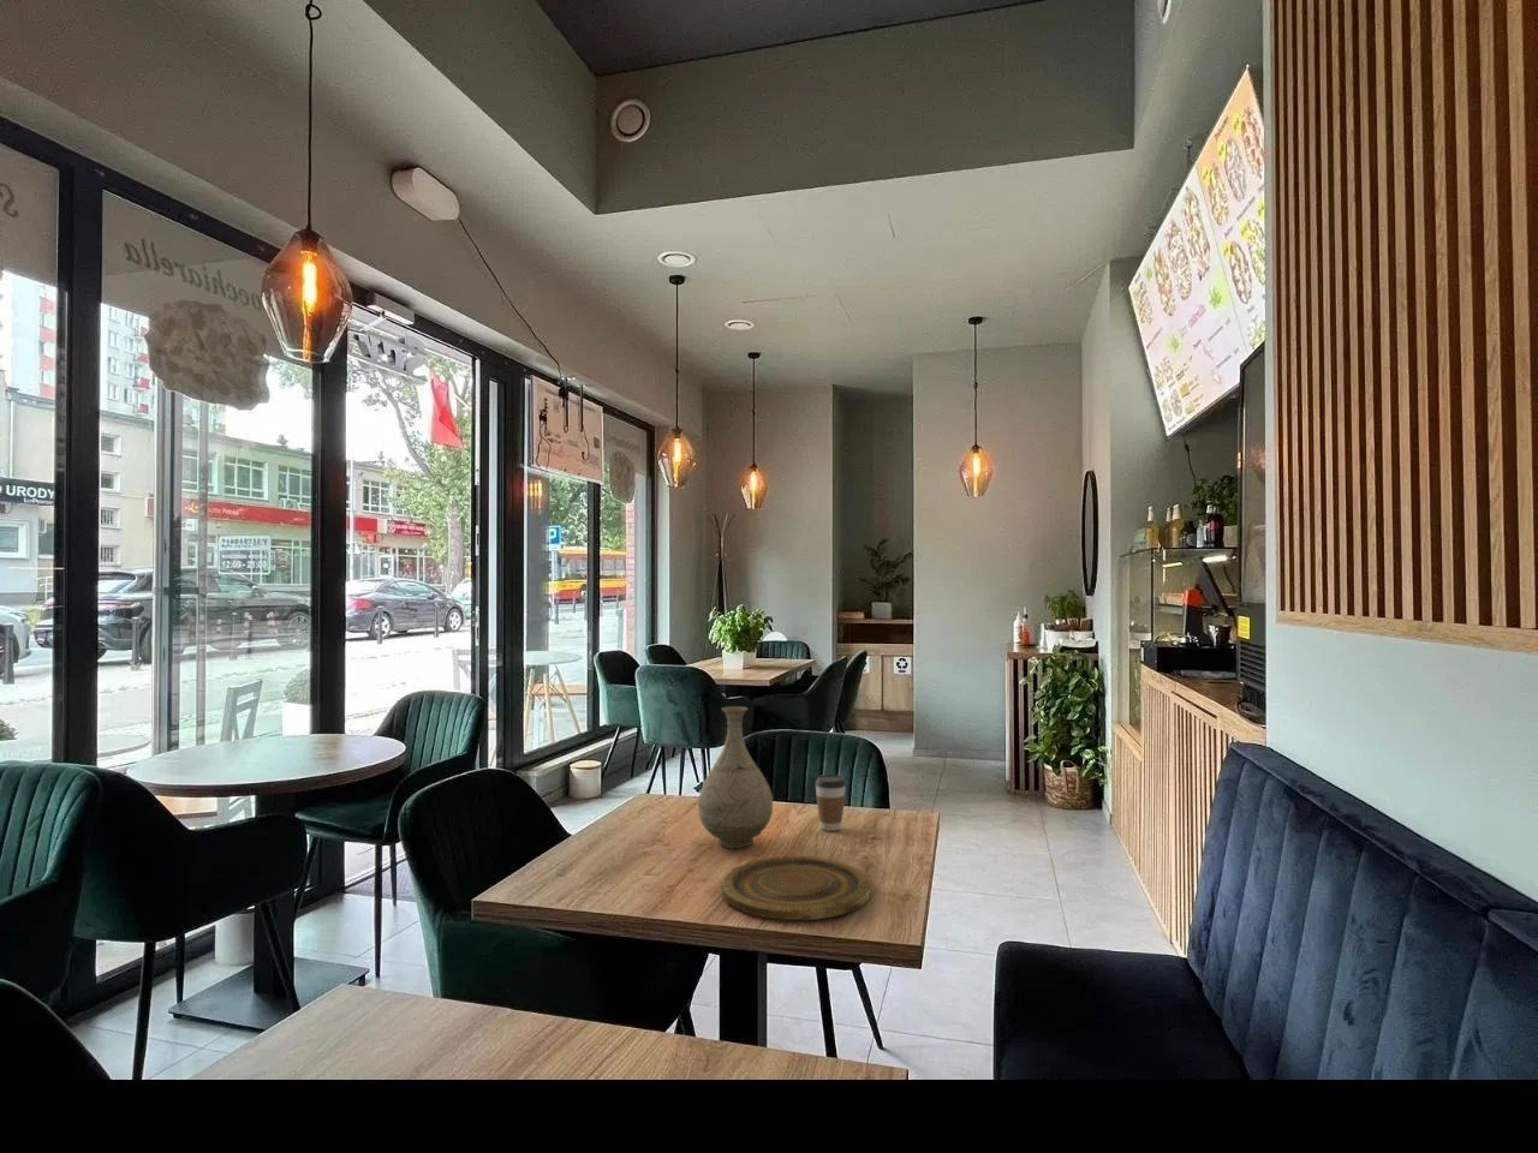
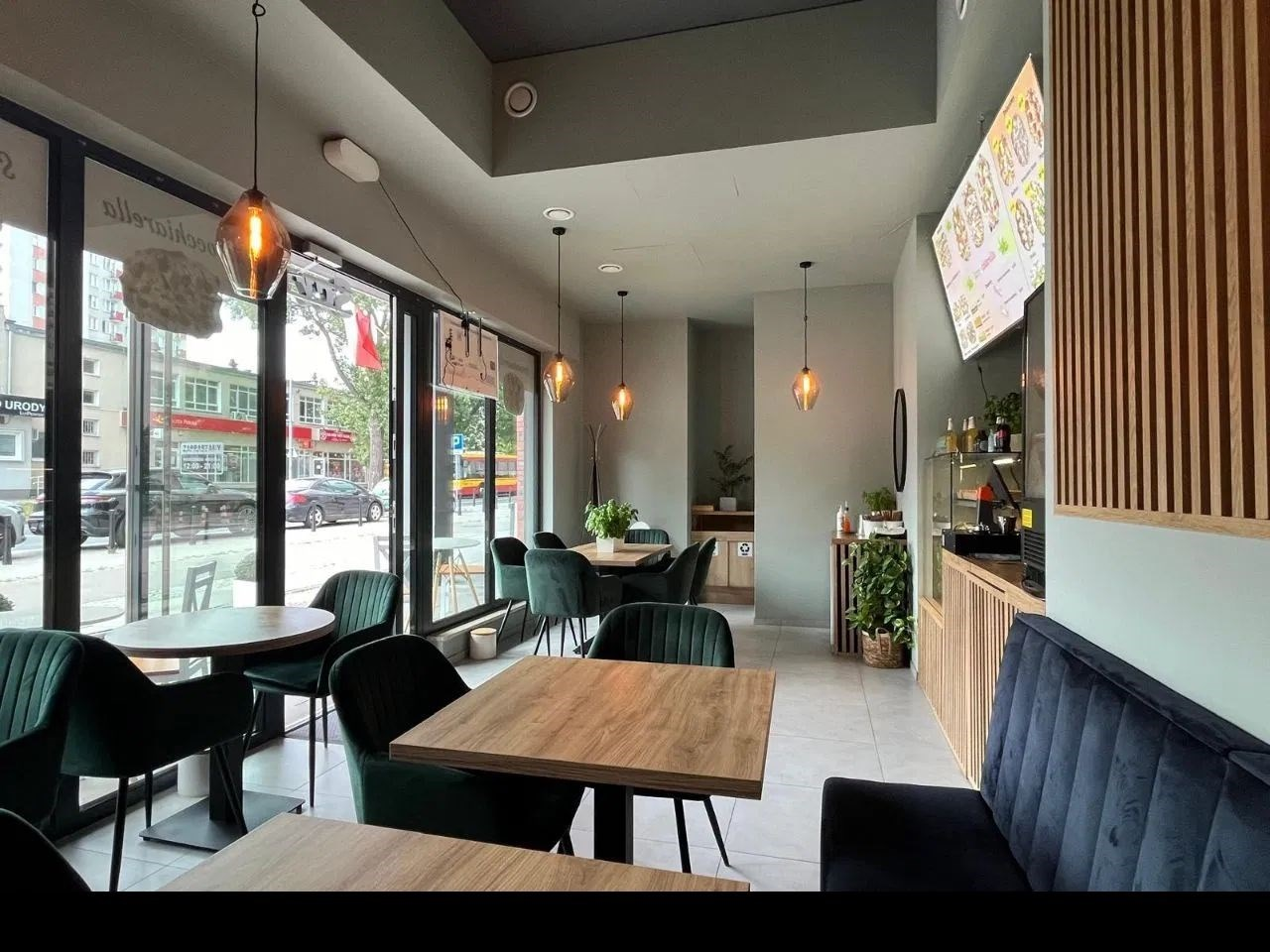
- plate [719,855,872,922]
- vase [696,705,774,849]
- coffee cup [815,774,847,832]
